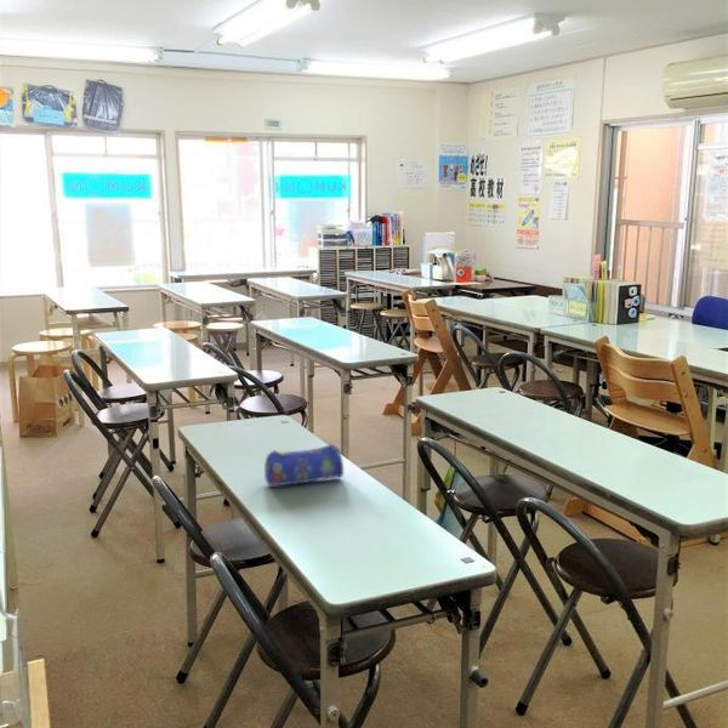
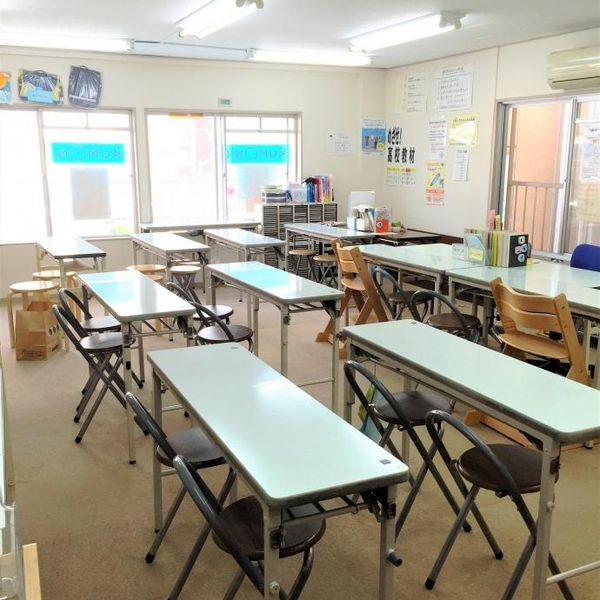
- pencil case [263,444,345,487]
